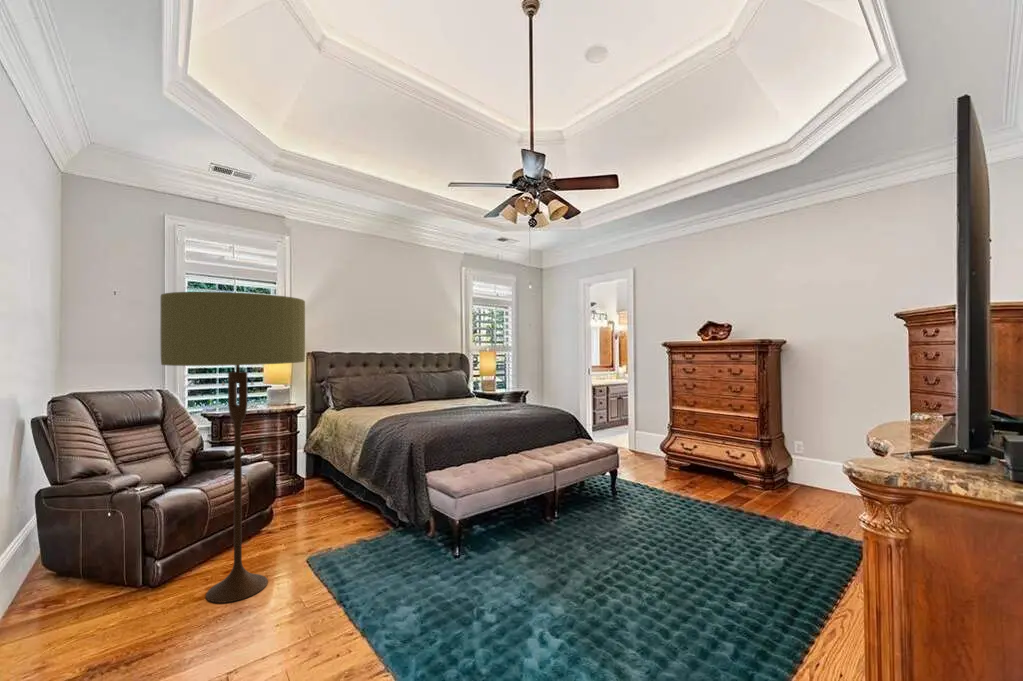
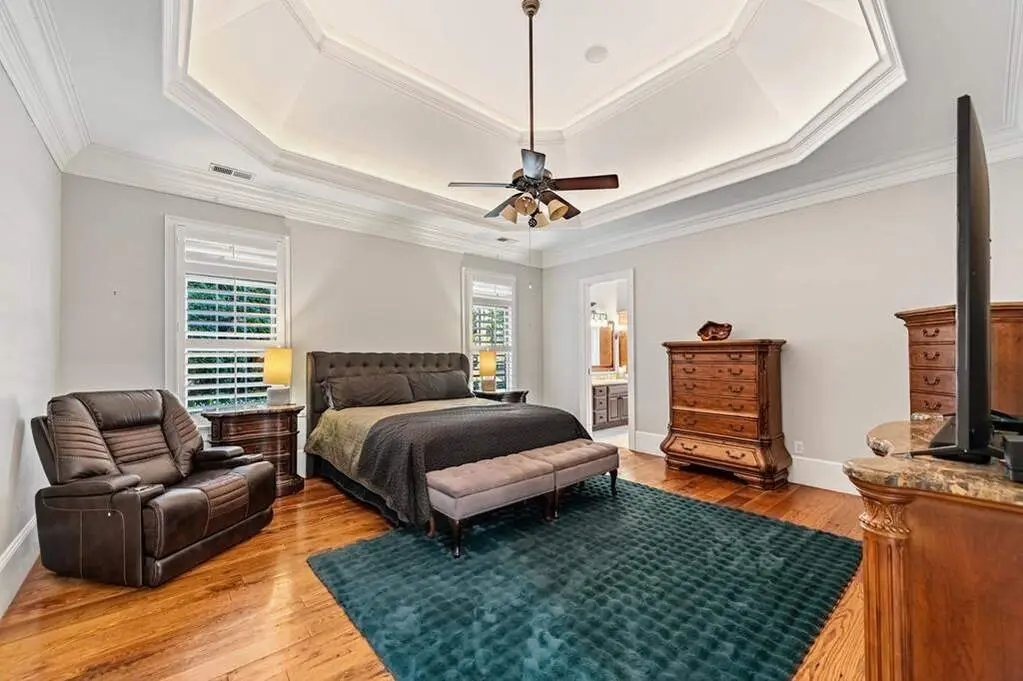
- floor lamp [160,291,306,604]
